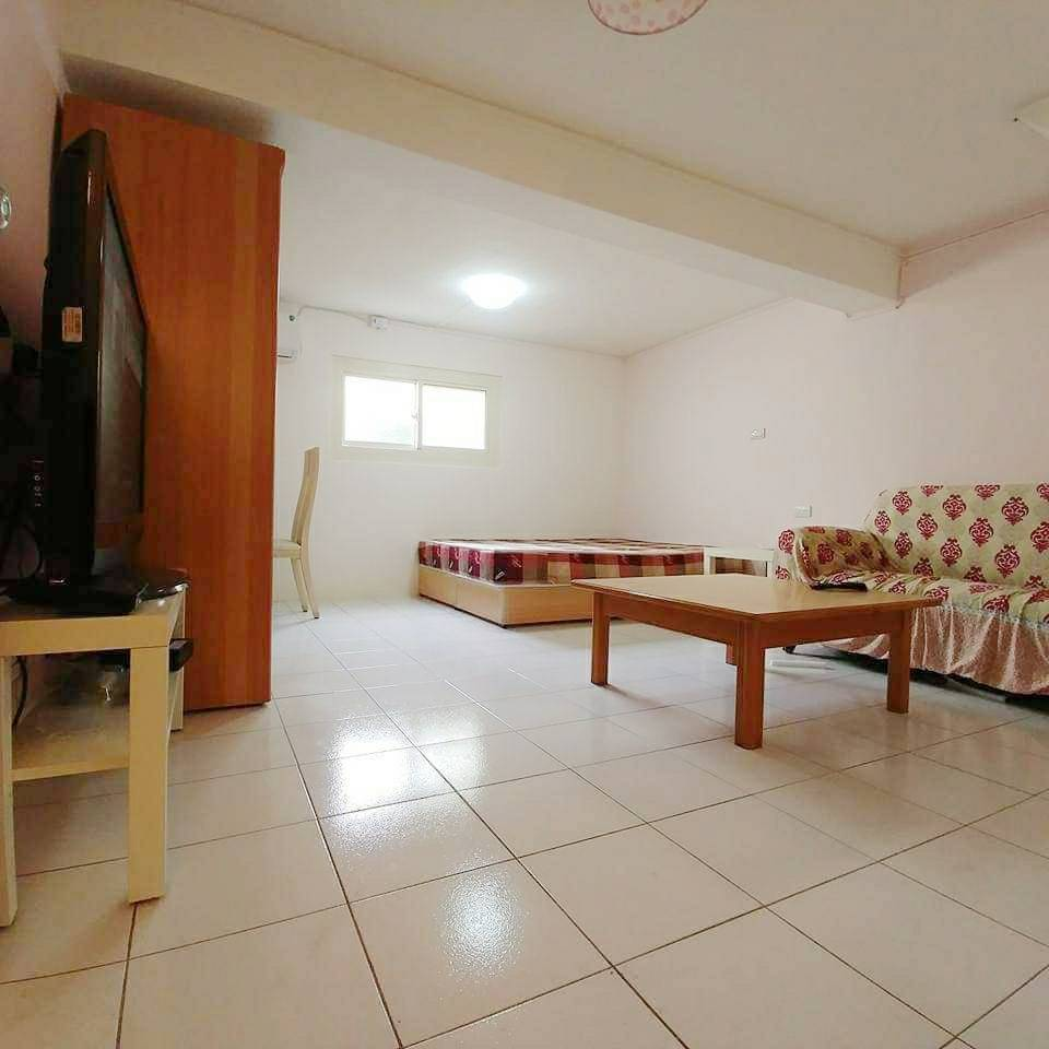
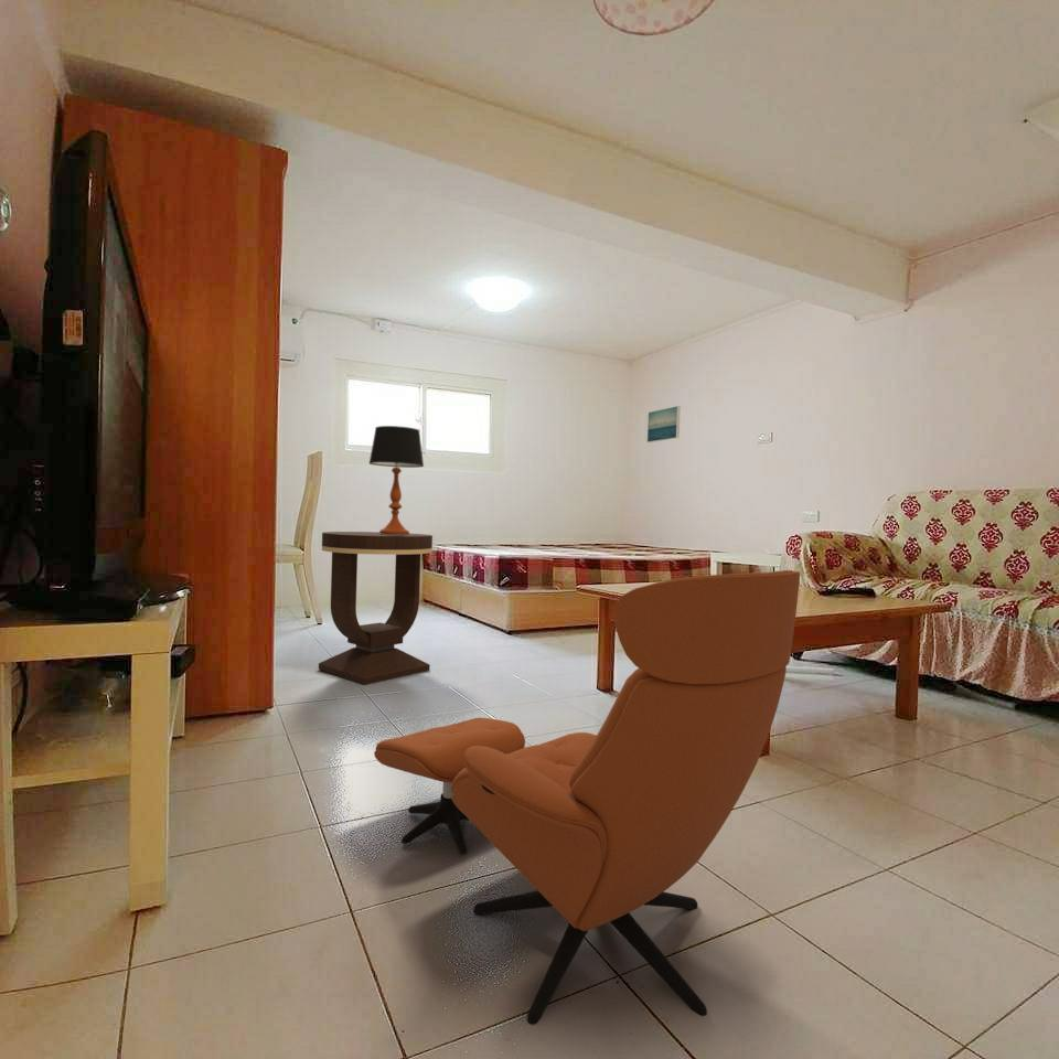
+ table lamp [367,425,425,535]
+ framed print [646,405,681,443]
+ side table [318,531,434,686]
+ armchair [373,569,801,1026]
